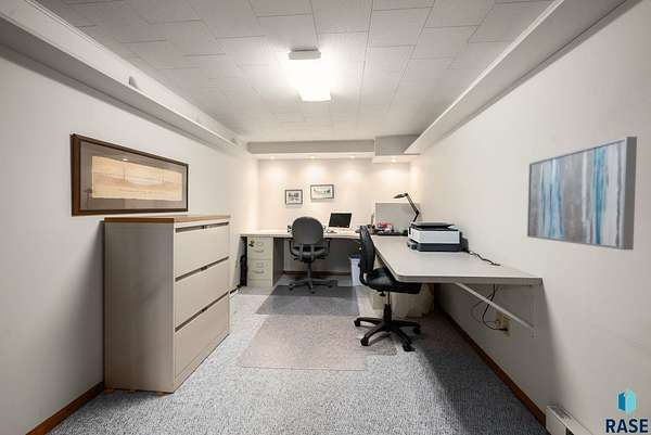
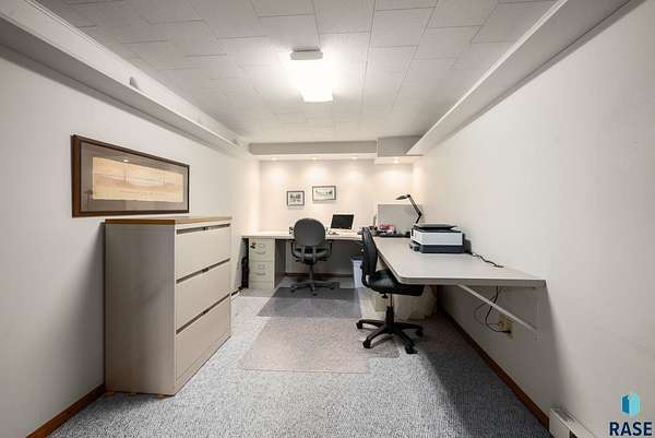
- wall art [526,136,638,251]
